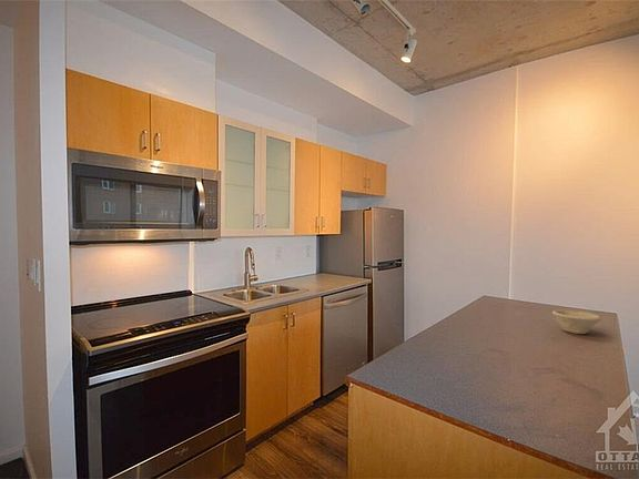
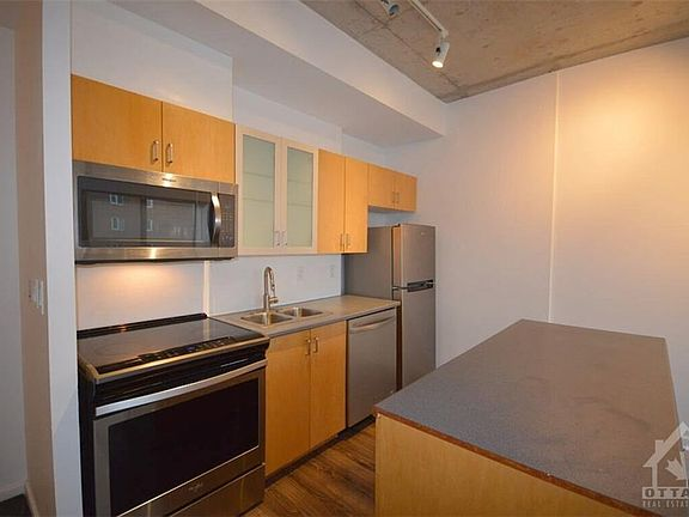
- bowl [551,308,602,335]
